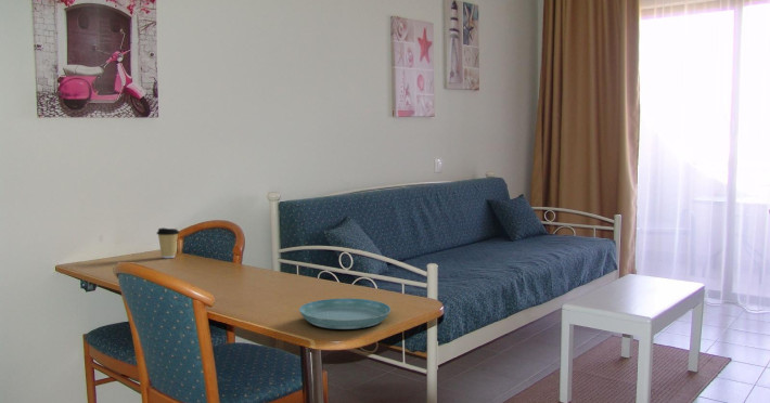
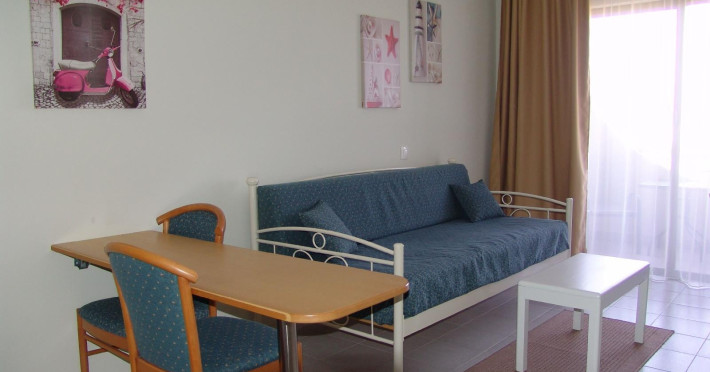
- coffee cup [155,226,180,259]
- saucer [298,298,392,330]
